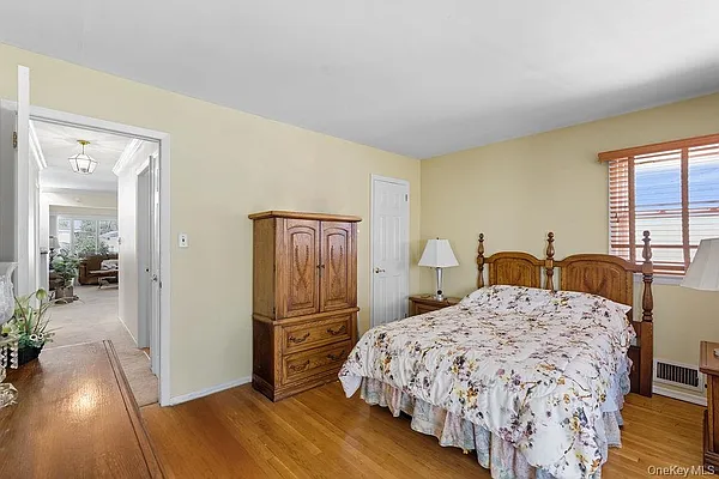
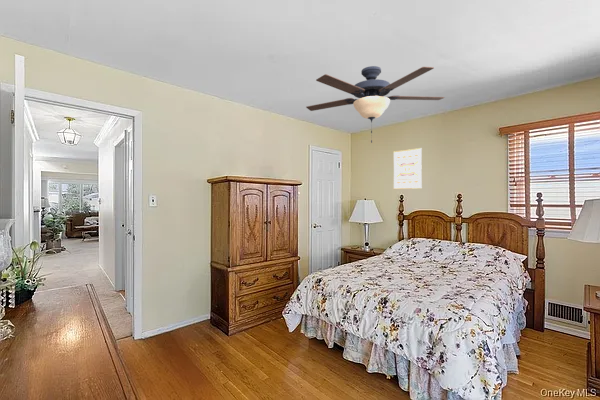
+ wall art [392,147,423,190]
+ ceiling fan [305,65,445,144]
